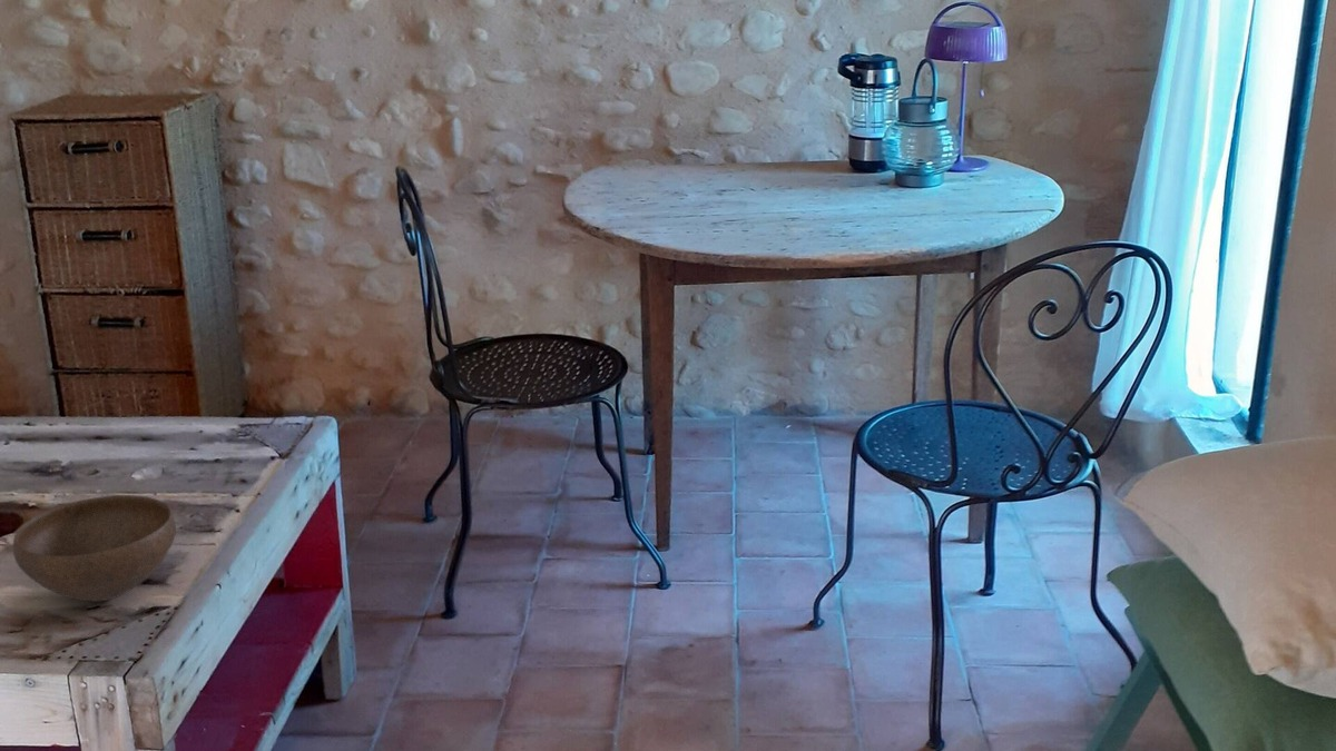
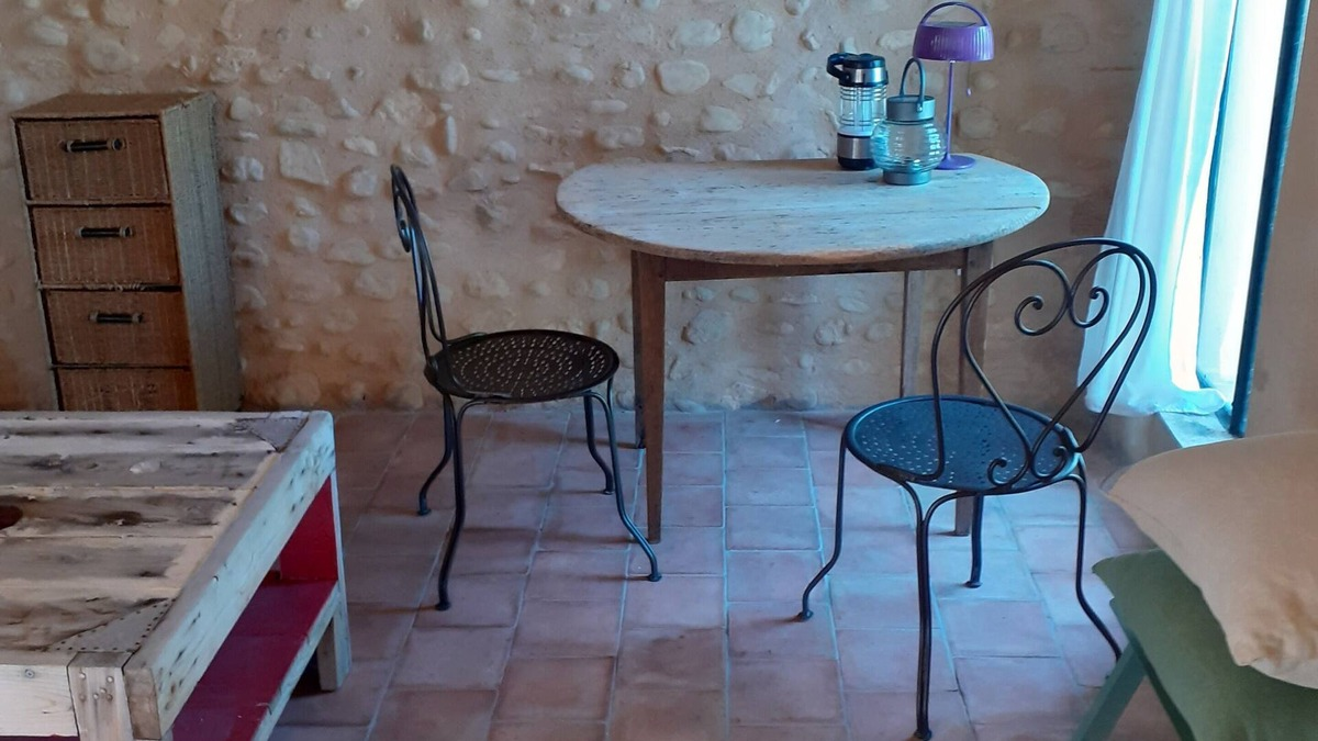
- bowl [12,494,177,603]
